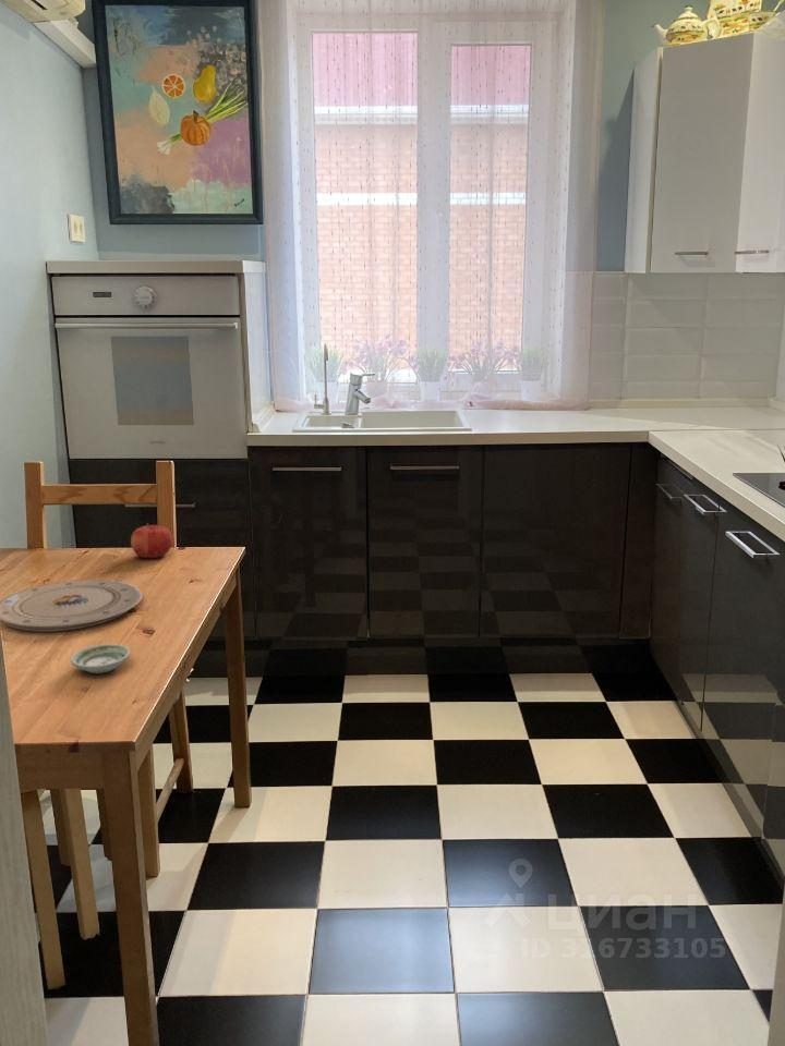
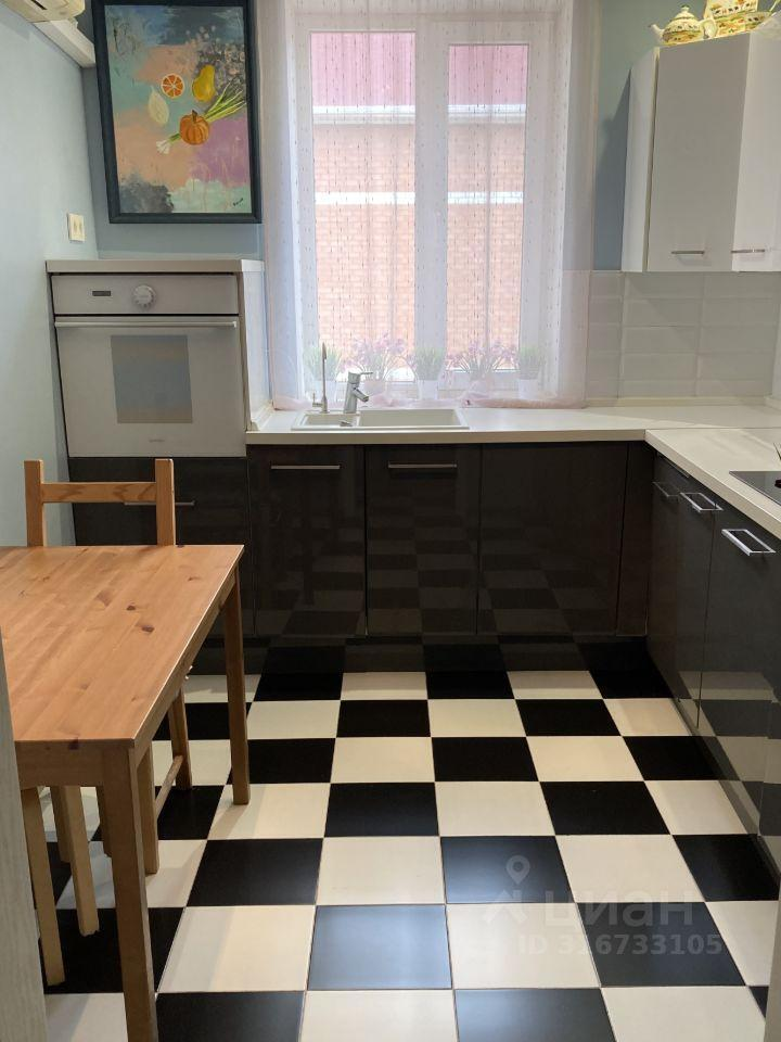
- plate [0,579,143,632]
- saucer [70,643,132,674]
- fruit [130,522,173,559]
